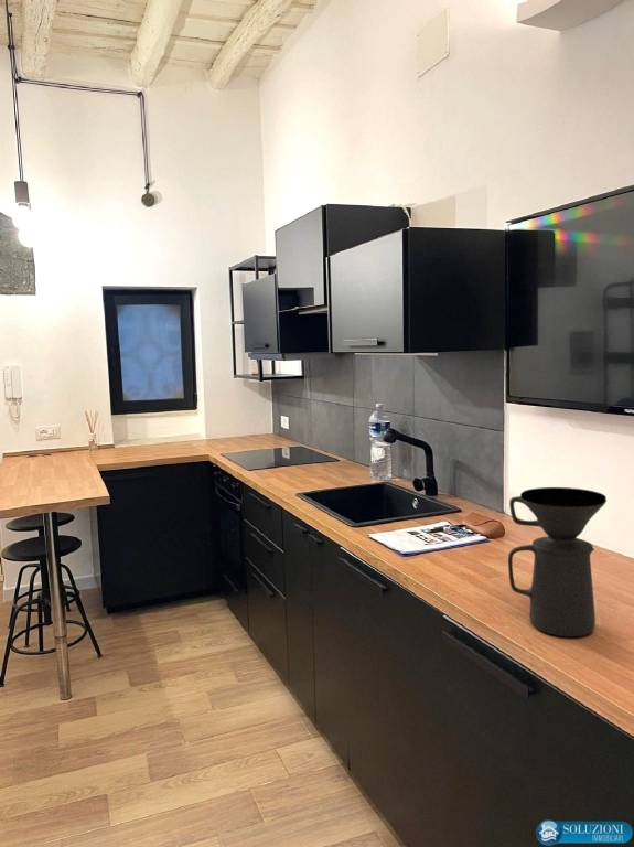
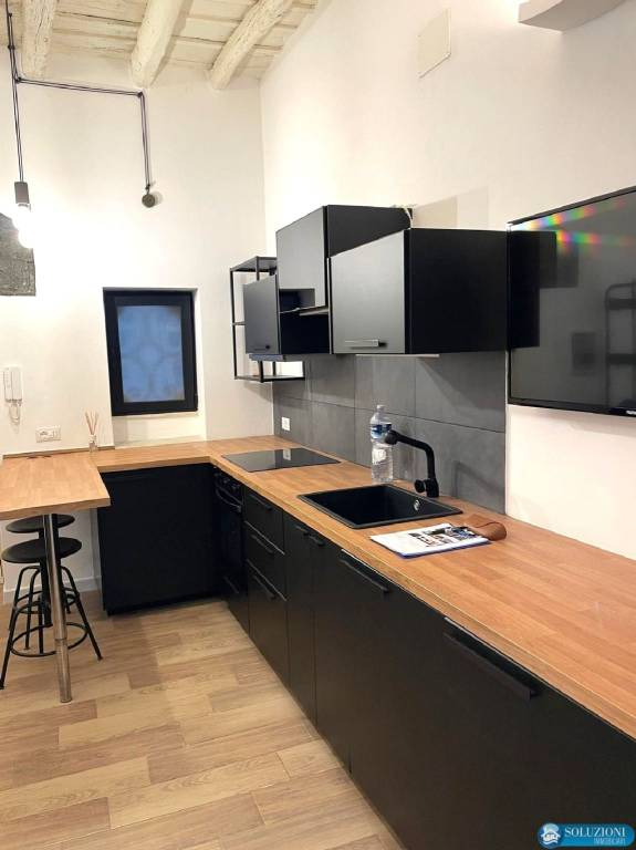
- coffee maker [507,486,608,637]
